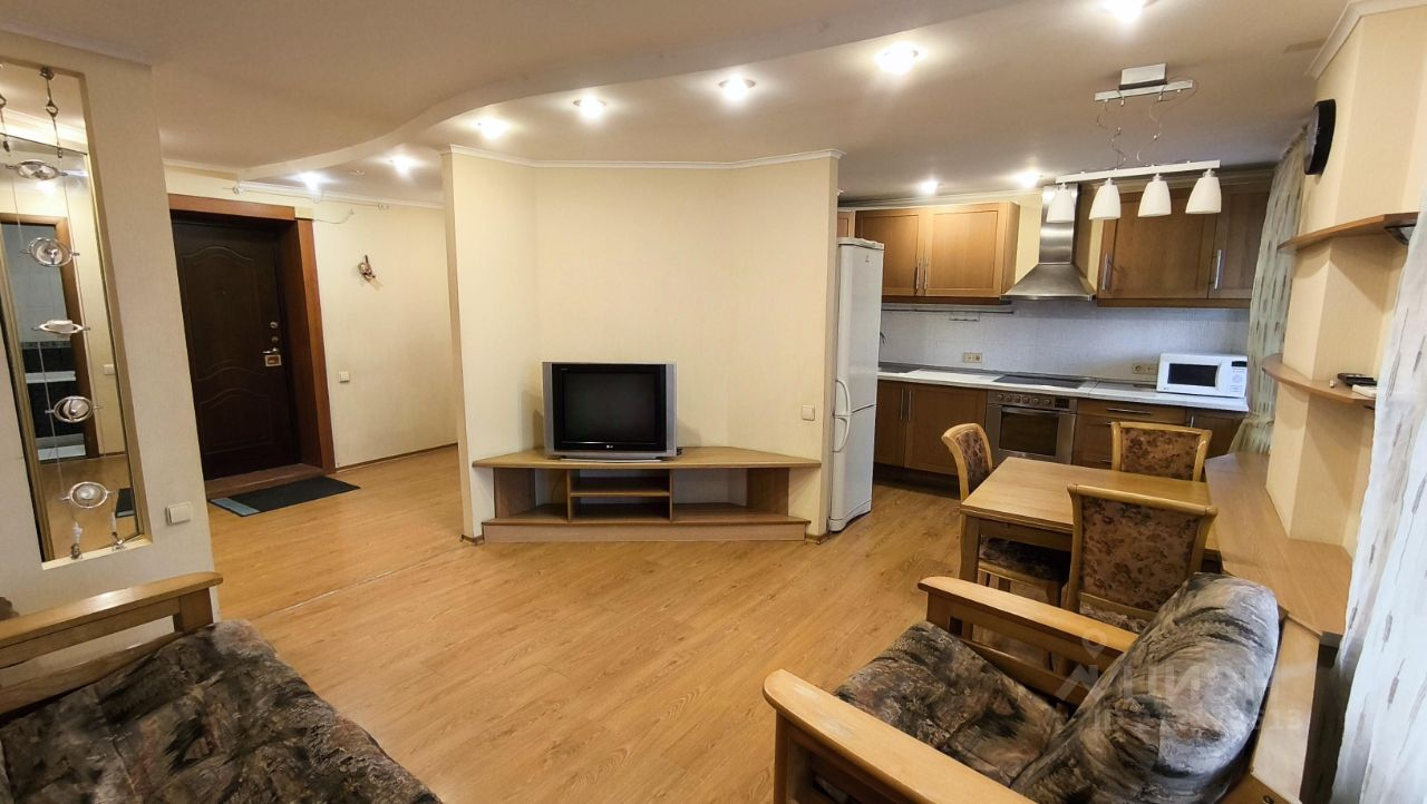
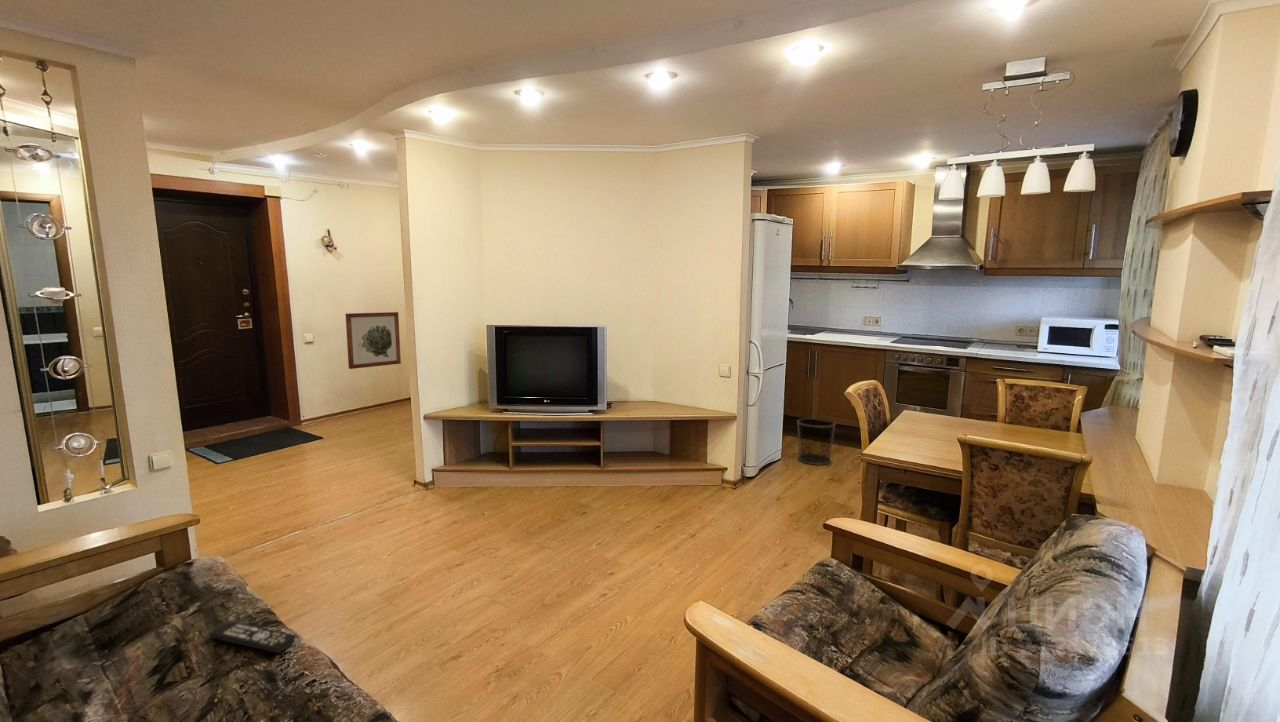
+ remote control [208,620,297,654]
+ wall art [344,311,402,370]
+ waste bin [796,417,837,466]
